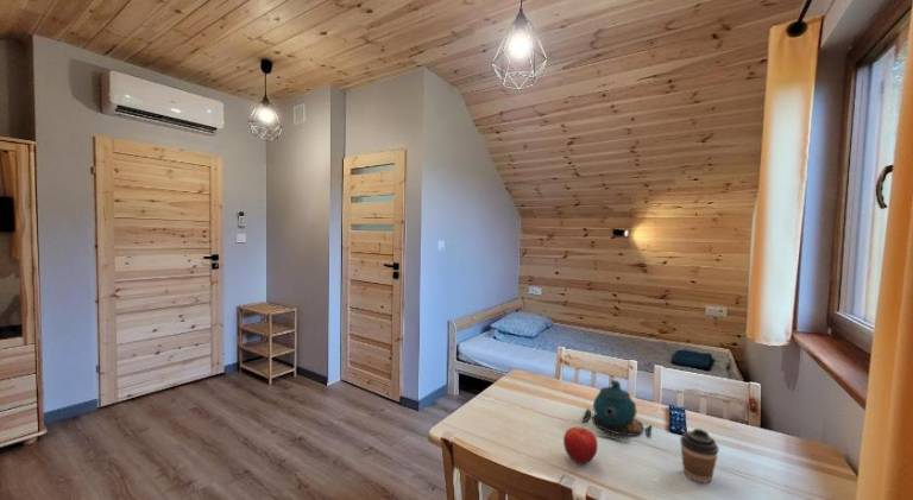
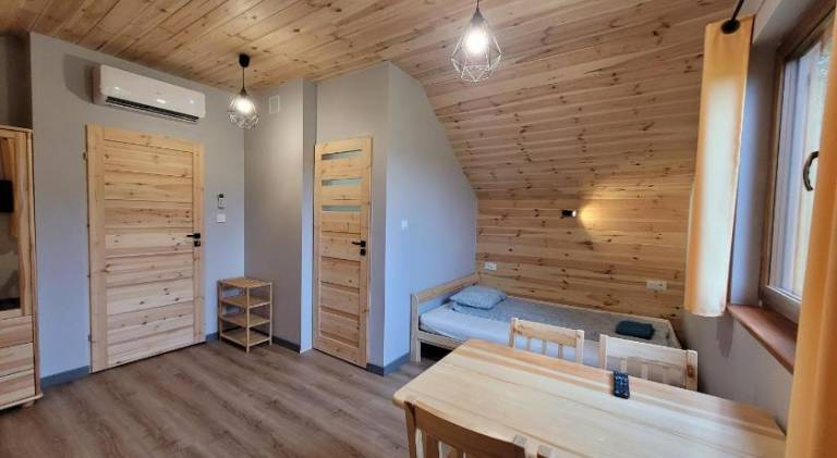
- fruit [562,426,599,464]
- coffee cup [679,428,720,485]
- teapot [580,379,653,443]
